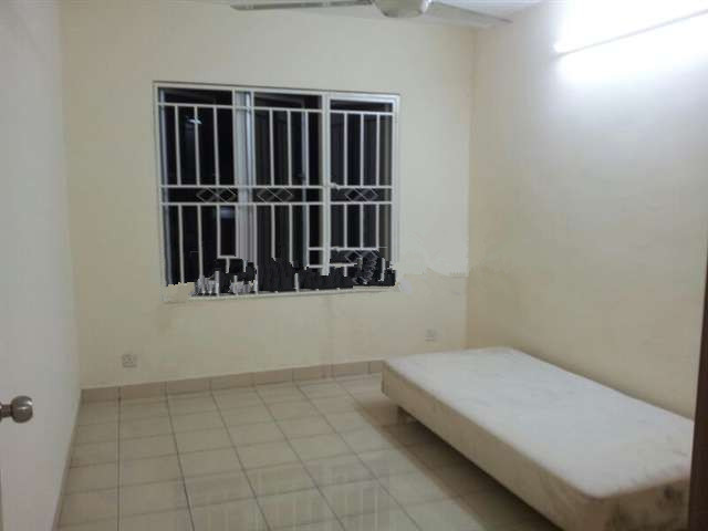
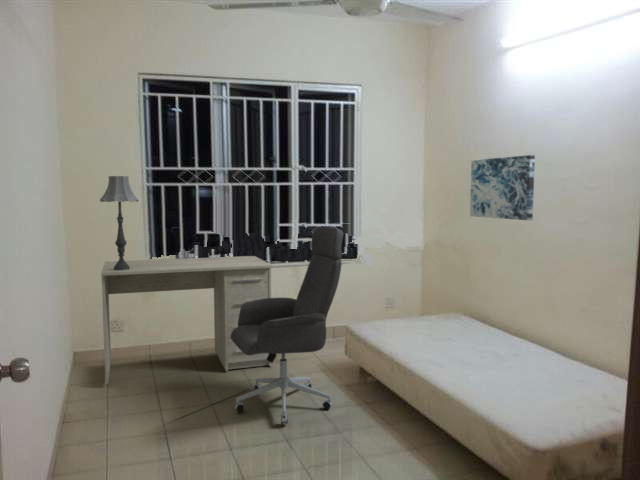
+ table lamp [99,175,140,271]
+ office chair [230,226,345,425]
+ wall art [469,154,536,221]
+ desk [100,255,273,385]
